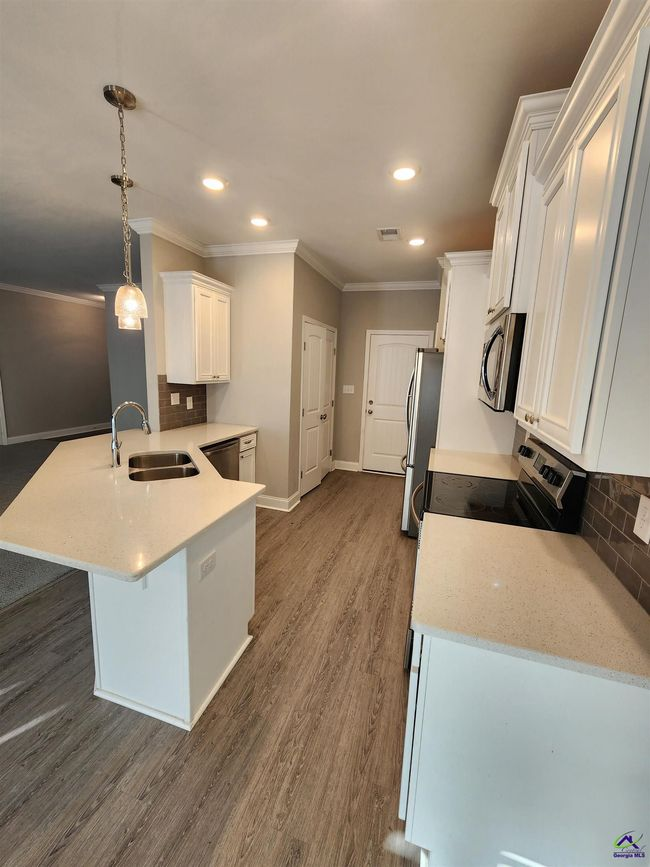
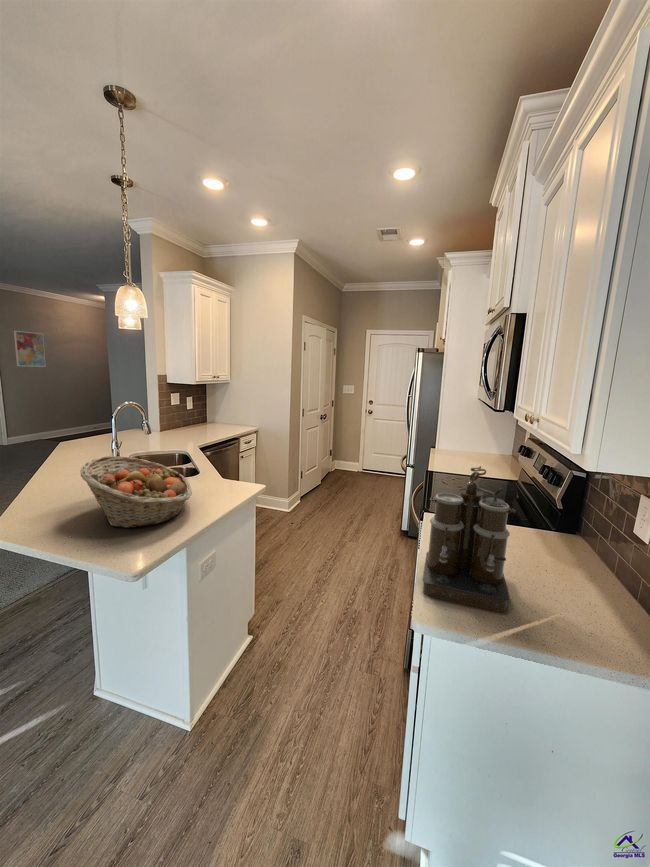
+ wall art [13,330,47,368]
+ coffee maker [422,465,517,613]
+ fruit basket [79,455,193,529]
